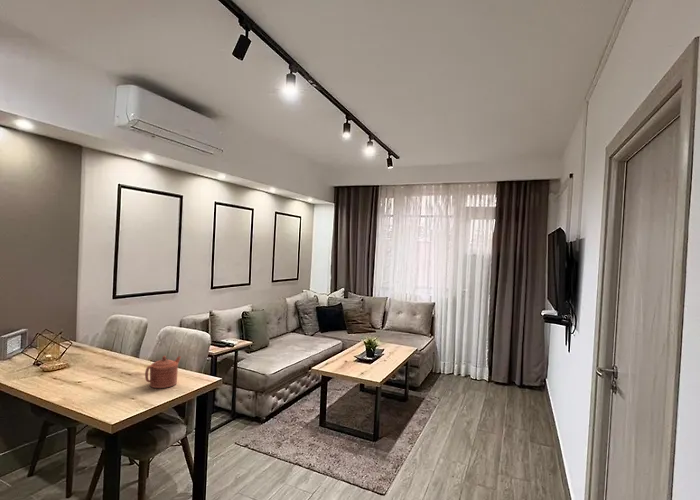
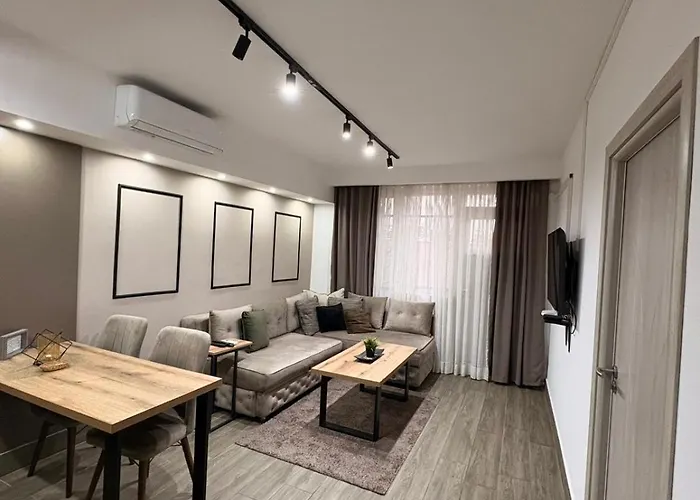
- teapot [144,355,182,389]
